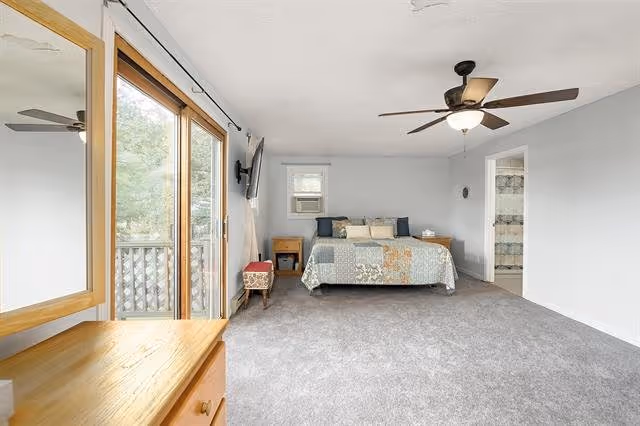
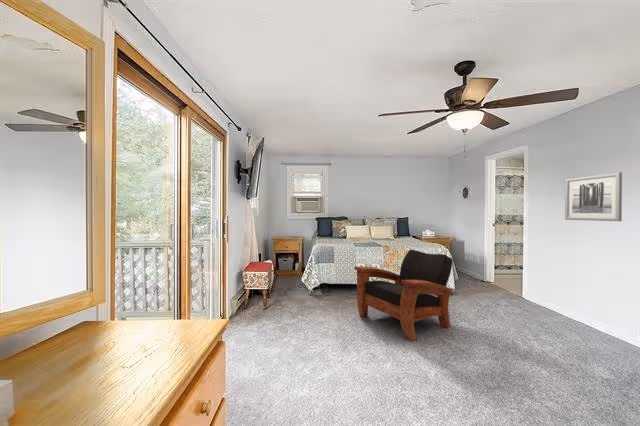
+ armchair [353,249,455,343]
+ wall art [564,171,623,222]
